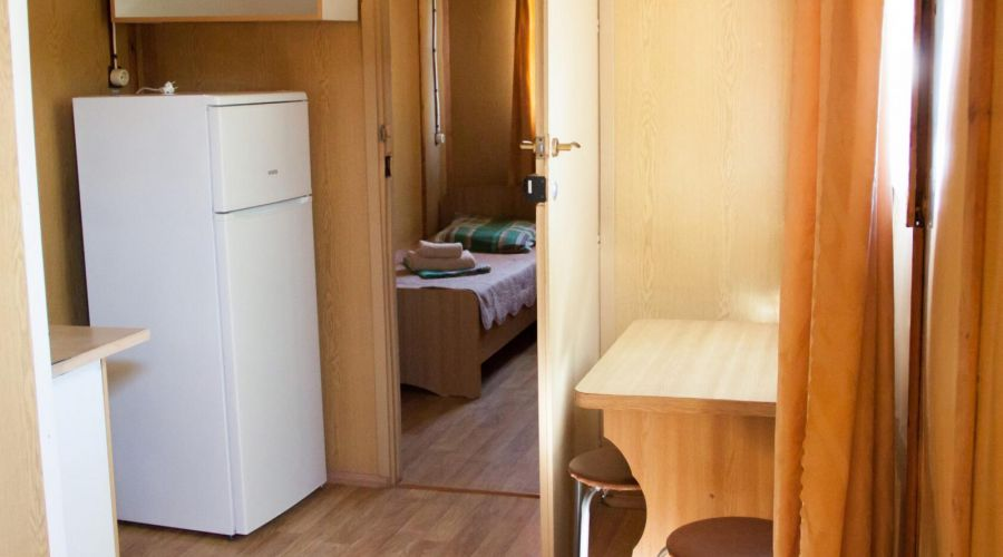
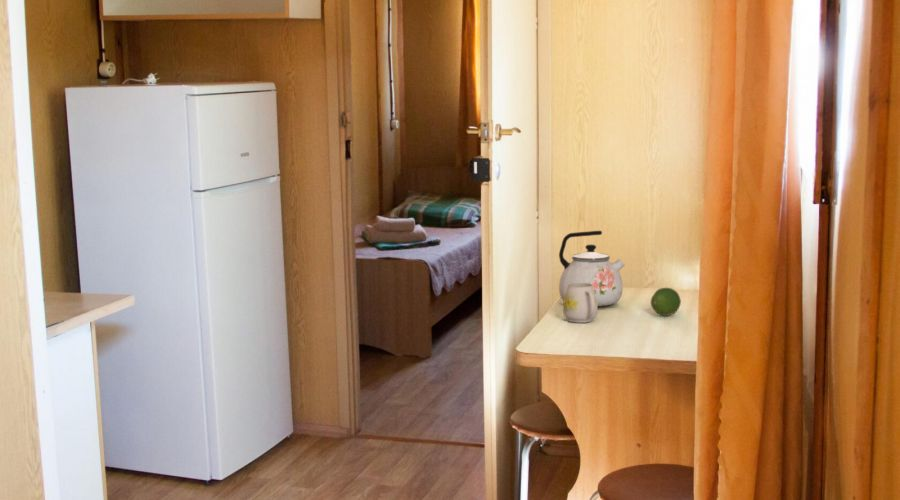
+ kettle [558,230,626,307]
+ fruit [650,287,682,317]
+ mug [562,283,599,324]
